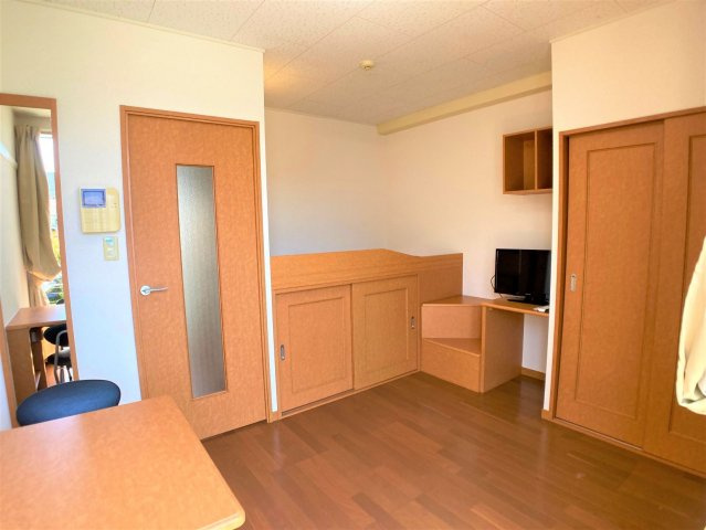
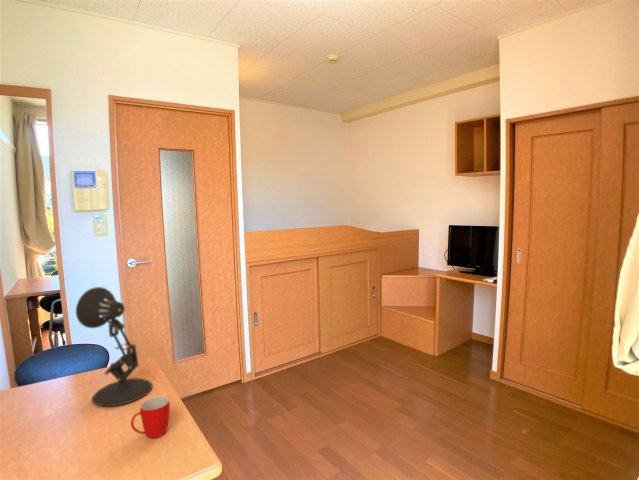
+ desk lamp [75,286,153,407]
+ mug [130,395,171,439]
